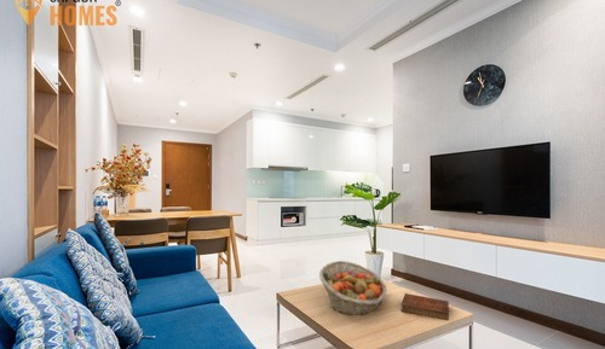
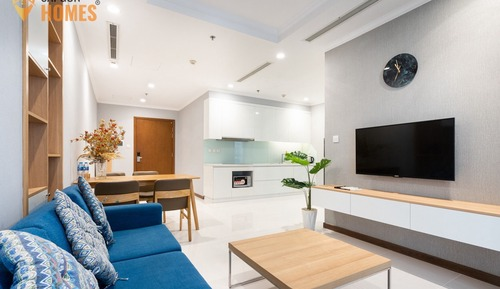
- bible [401,292,450,321]
- fruit basket [318,260,387,316]
